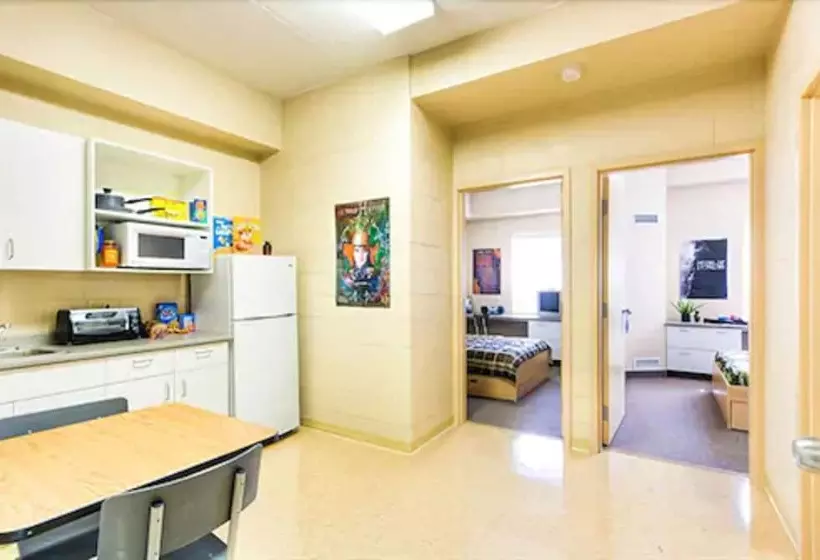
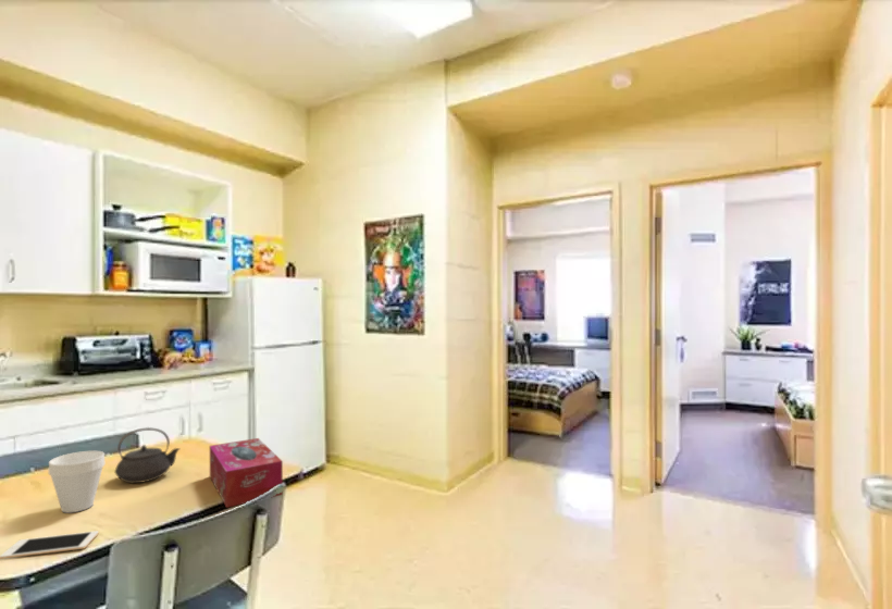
+ cell phone [0,530,100,560]
+ cup [48,450,106,513]
+ teapot [113,426,181,484]
+ tissue box [209,437,284,509]
